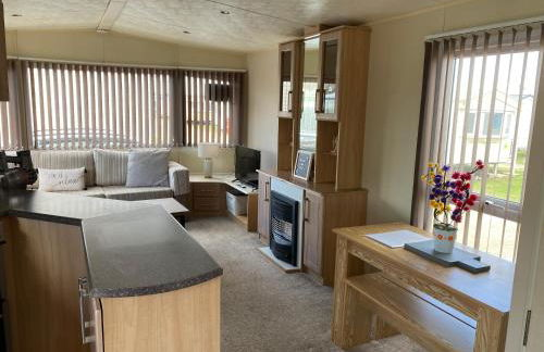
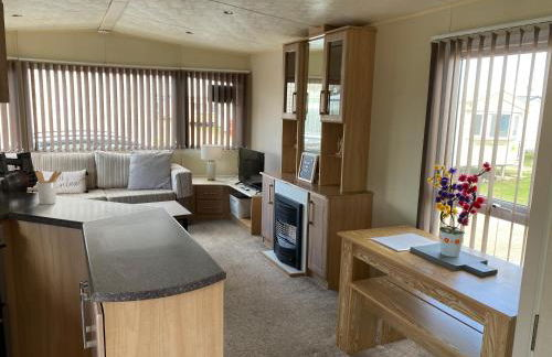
+ utensil holder [34,170,63,206]
